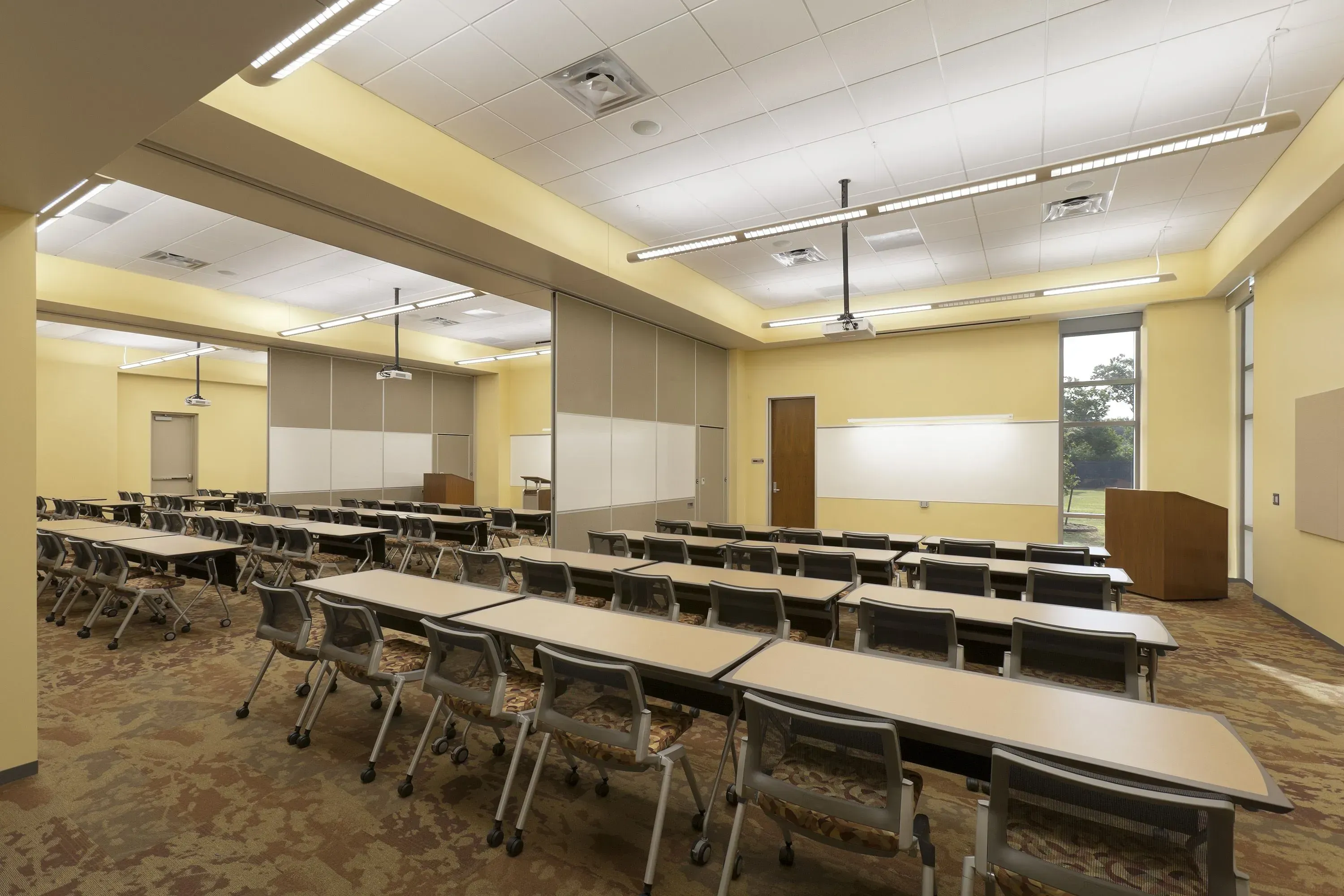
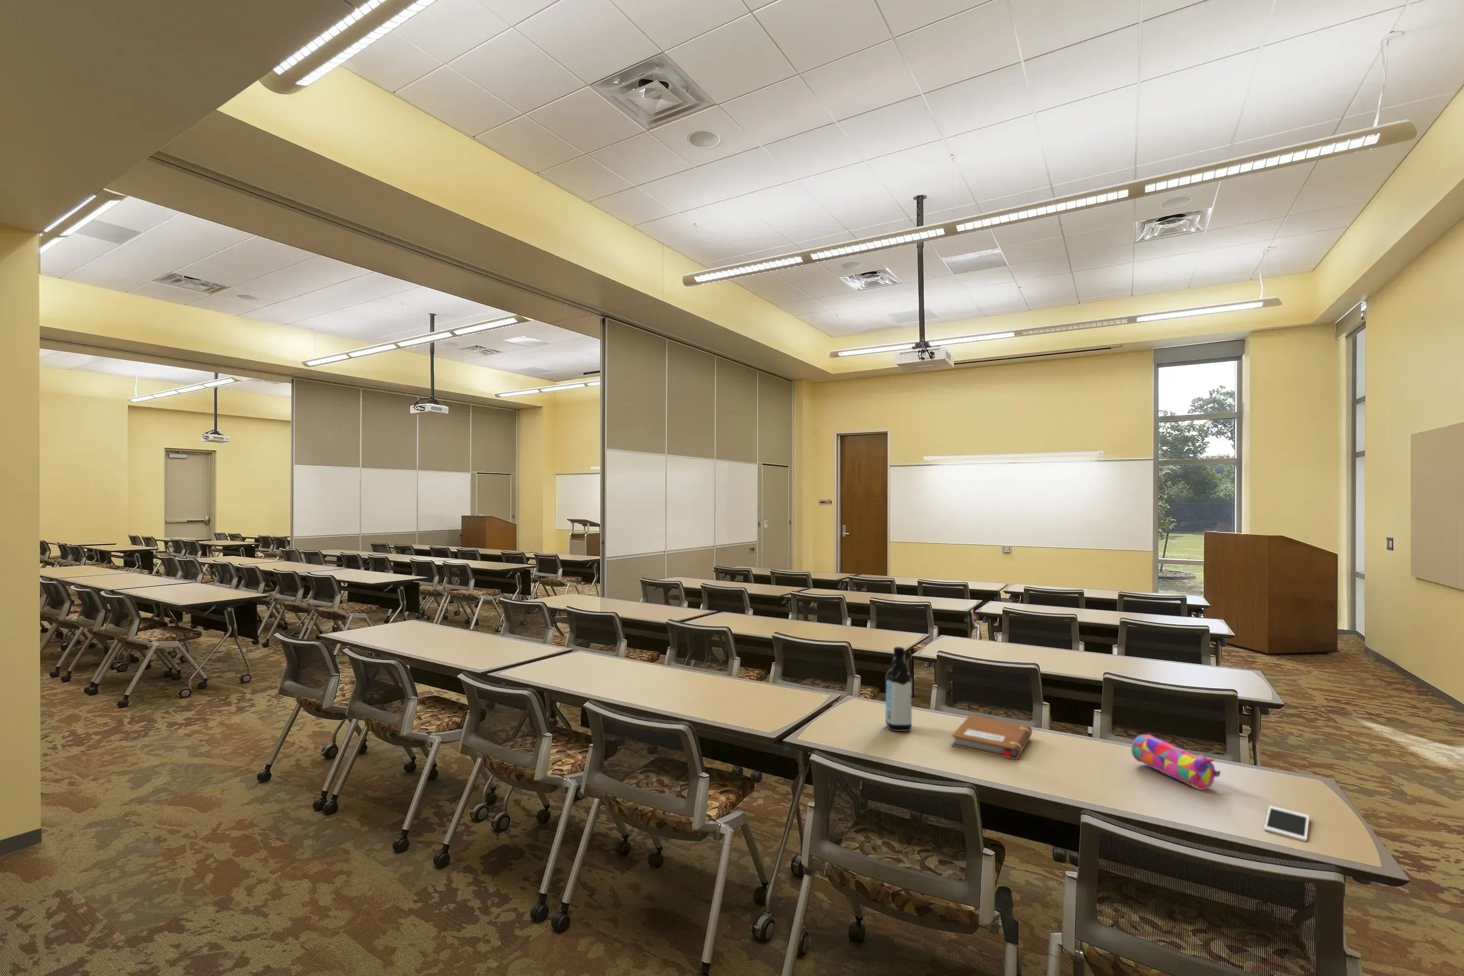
+ notebook [951,715,1033,760]
+ water bottle [884,646,913,732]
+ cell phone [1264,805,1309,842]
+ pencil case [1131,734,1221,790]
